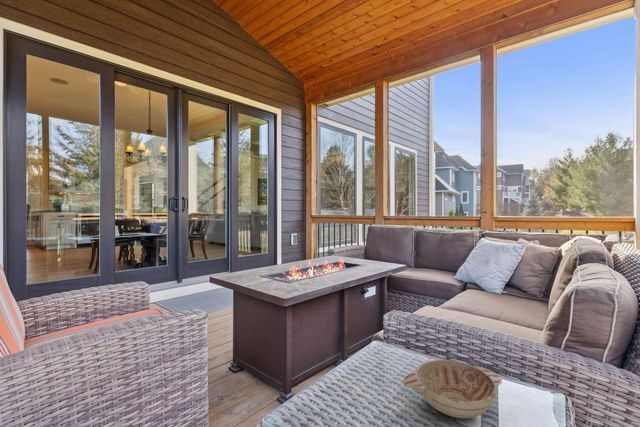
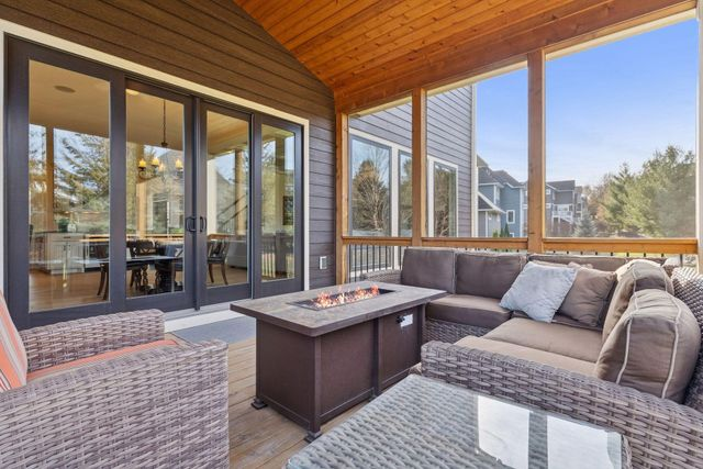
- decorative bowl [402,359,503,419]
